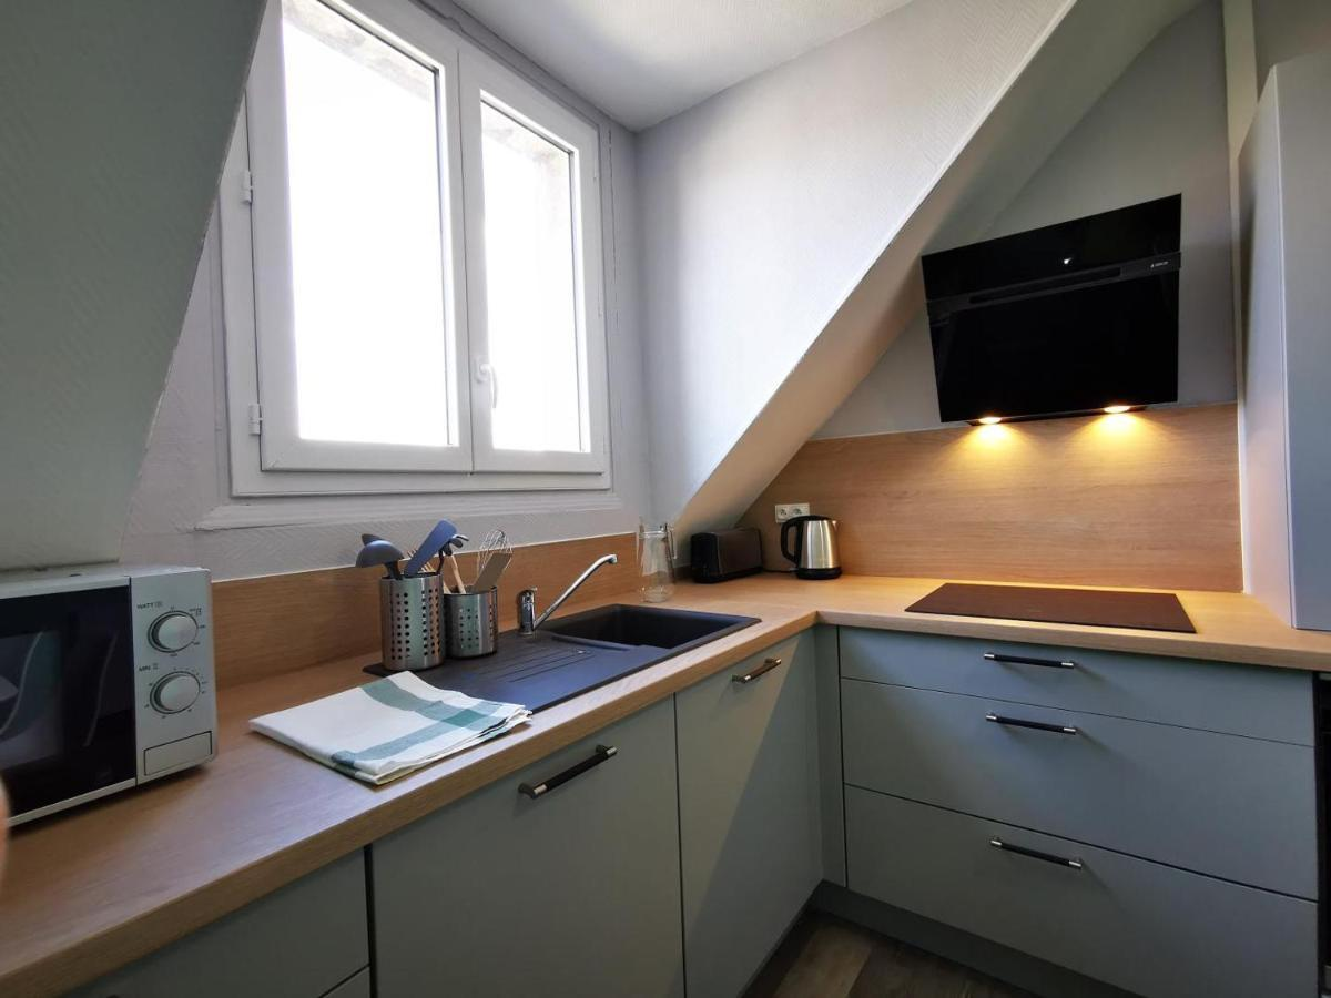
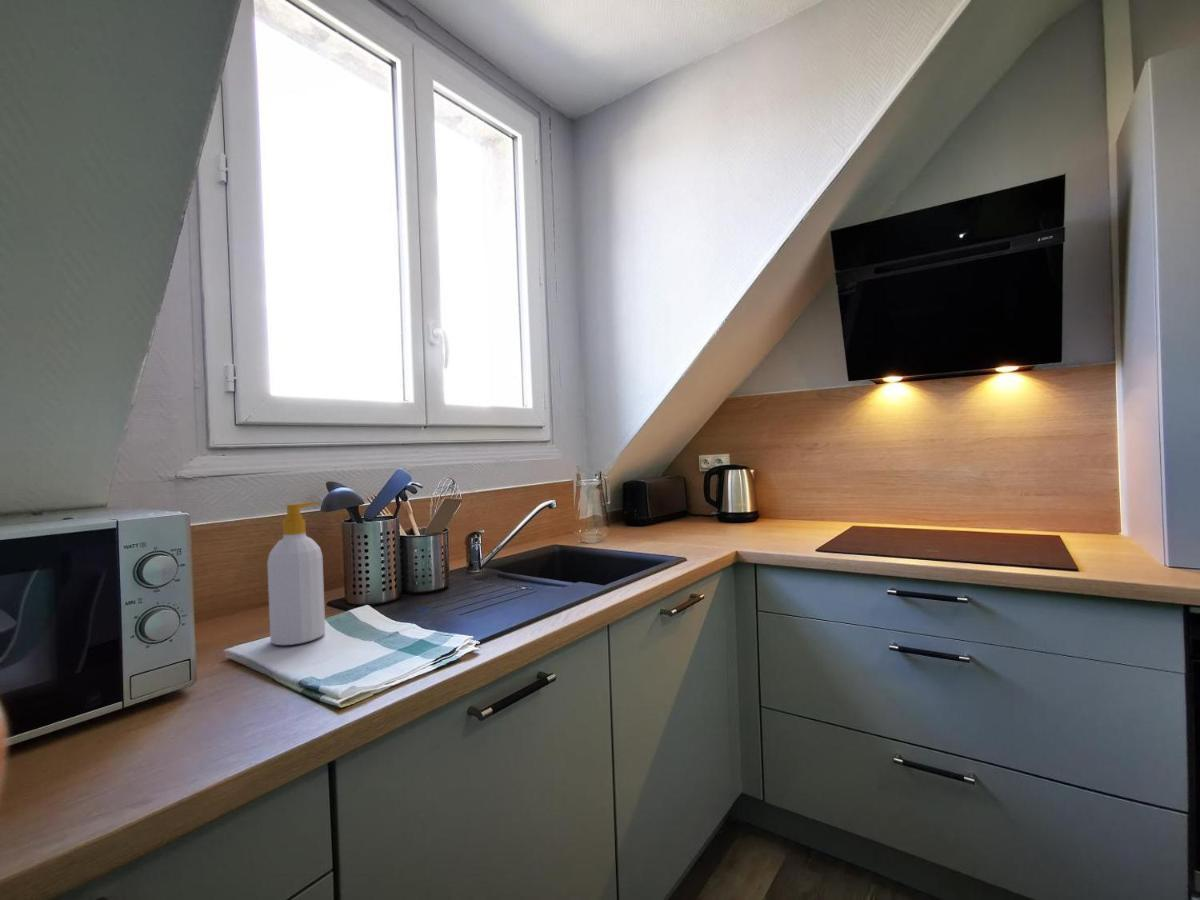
+ soap bottle [266,501,326,646]
